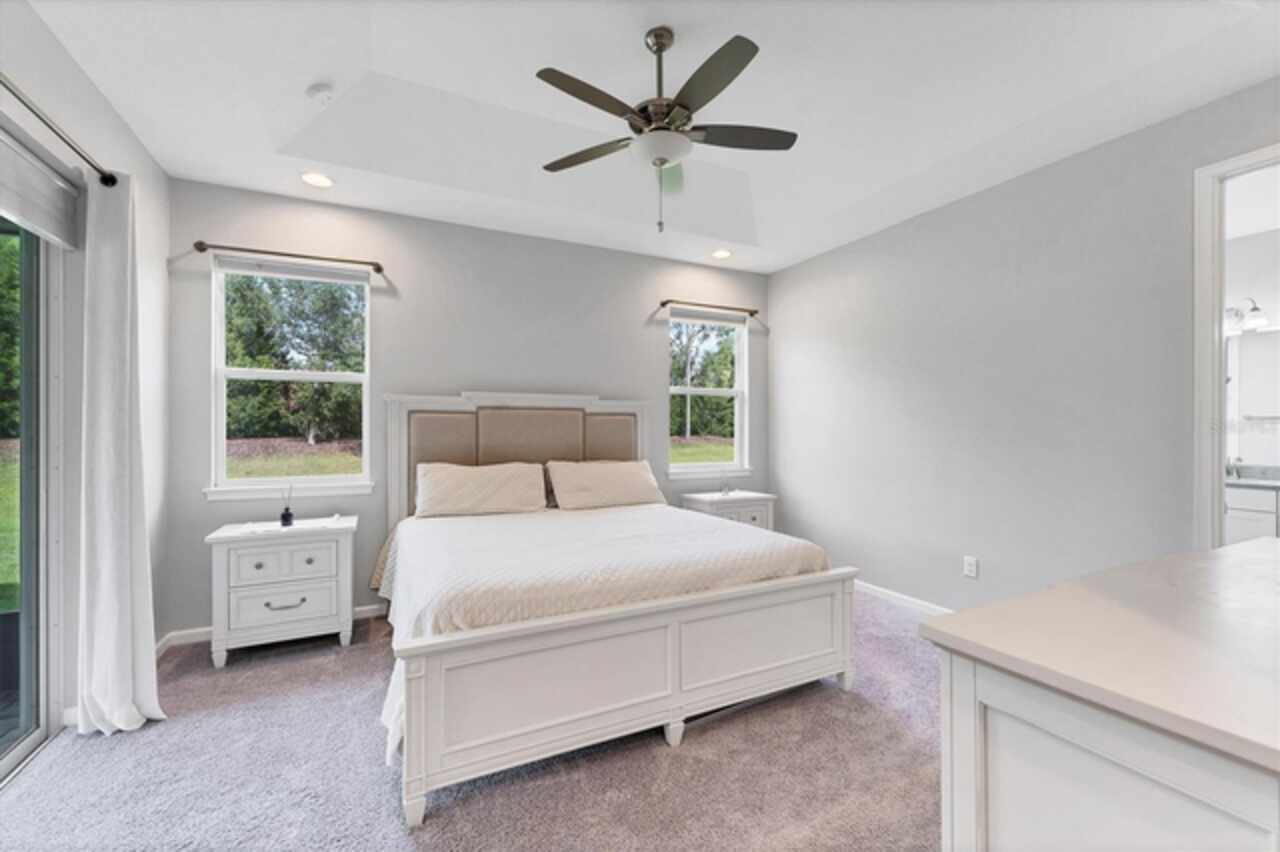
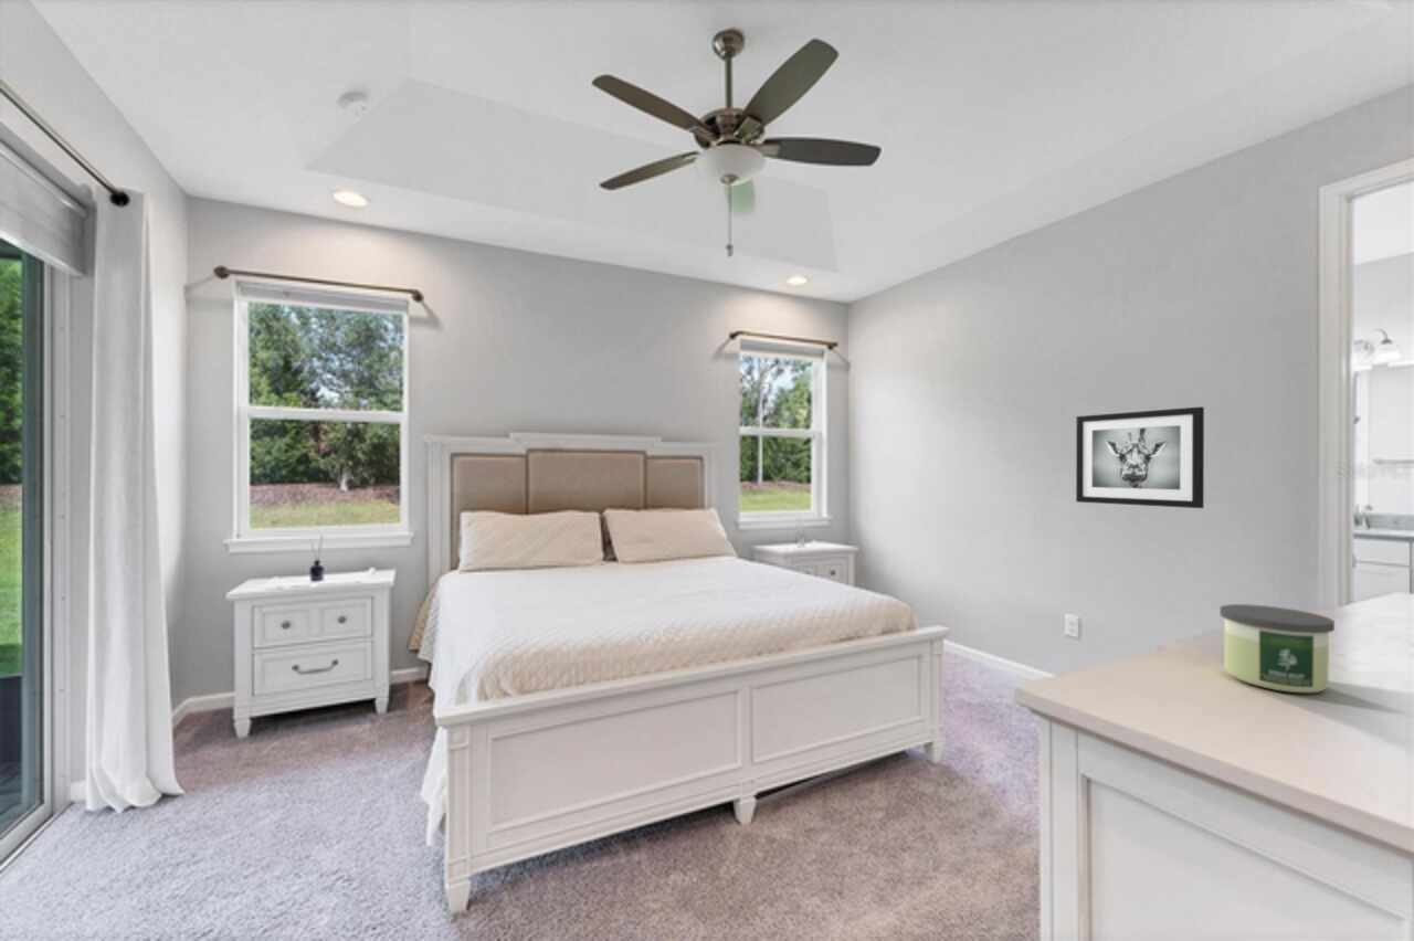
+ candle [1218,603,1336,694]
+ wall art [1075,405,1205,509]
